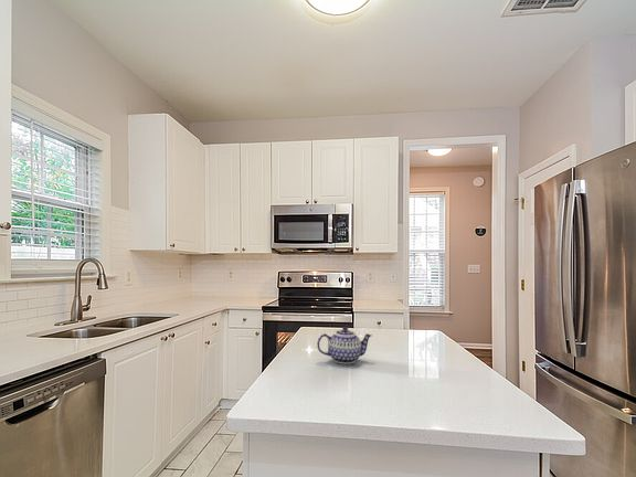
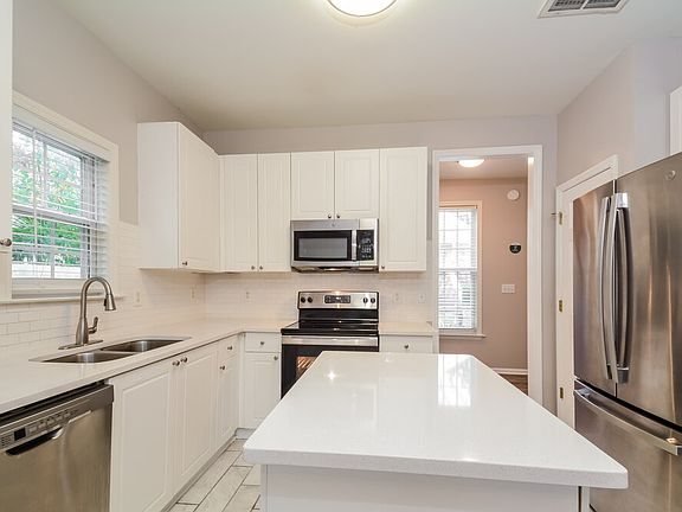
- teapot [316,326,373,365]
